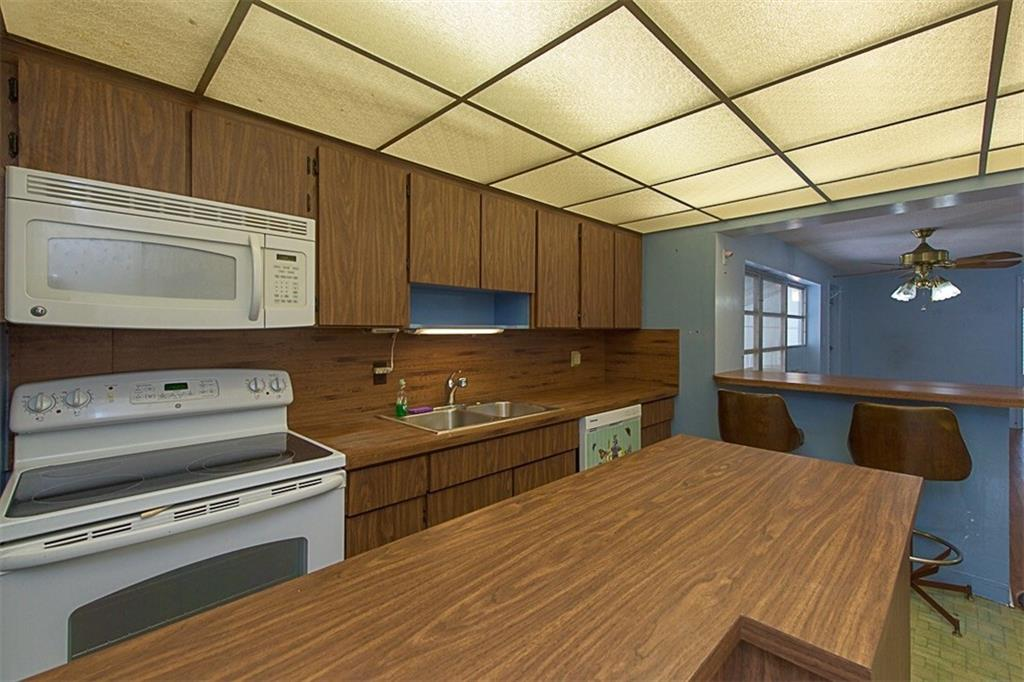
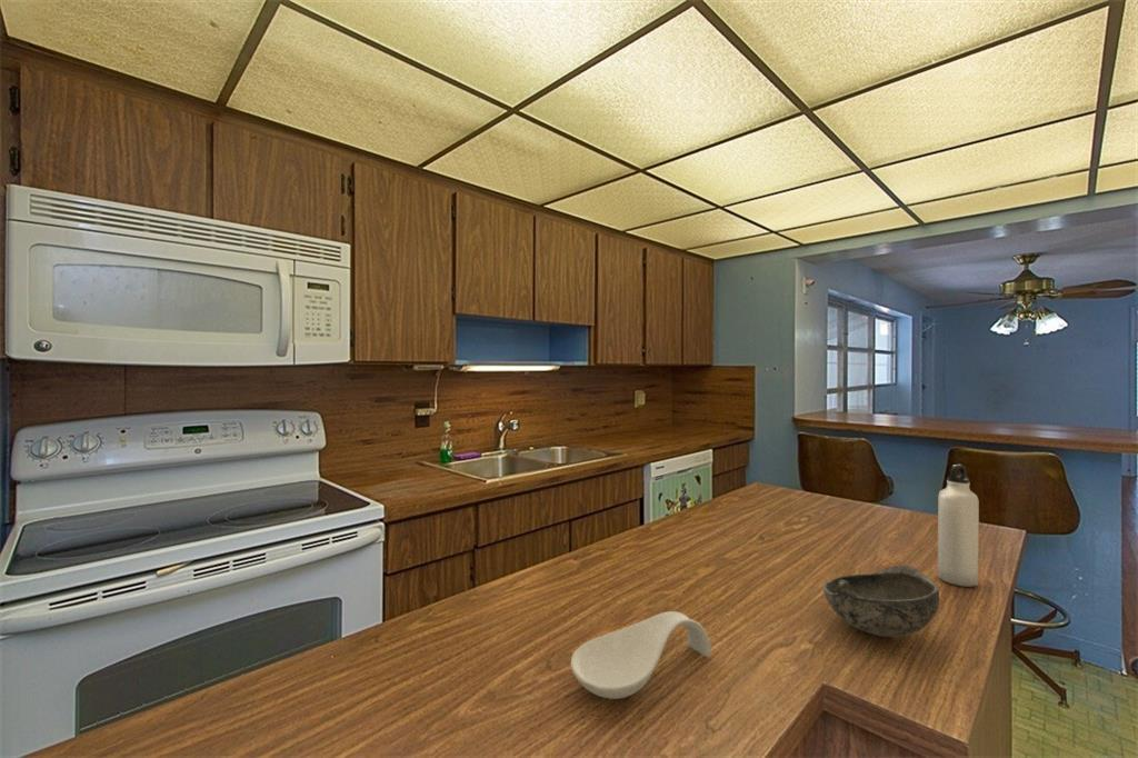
+ bowl [821,565,941,638]
+ spoon rest [569,610,712,700]
+ water bottle [937,463,980,588]
